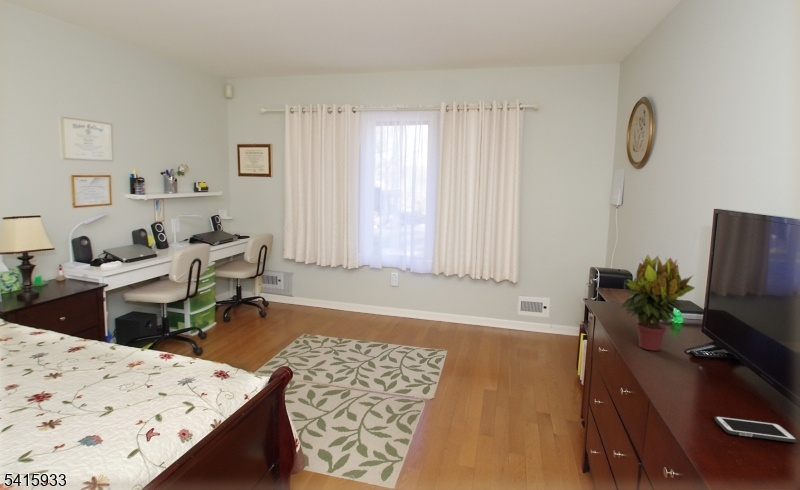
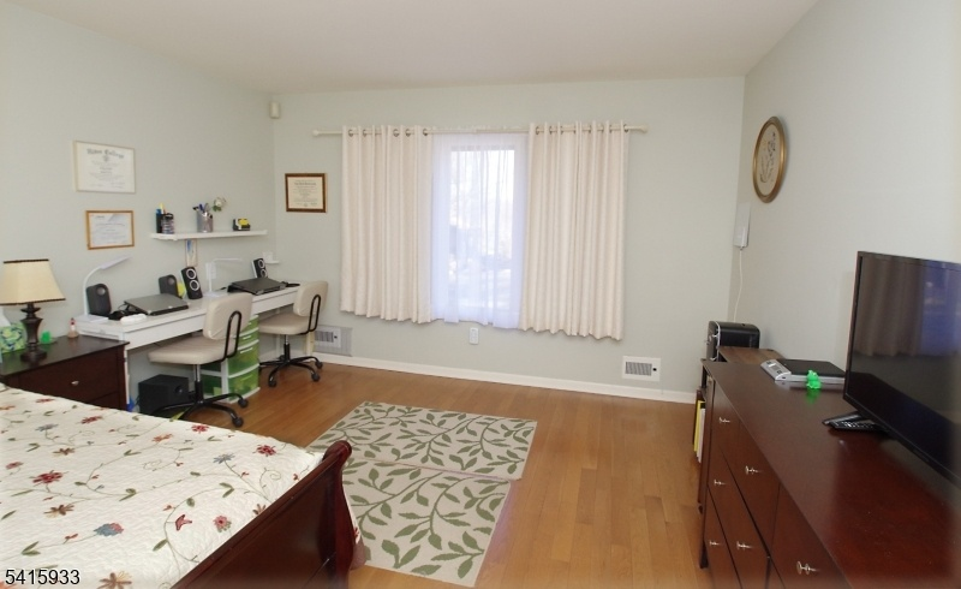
- potted plant [620,254,696,352]
- cell phone [714,415,798,443]
